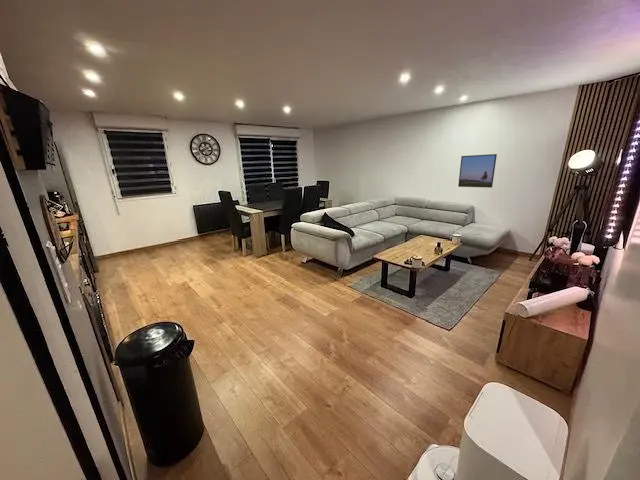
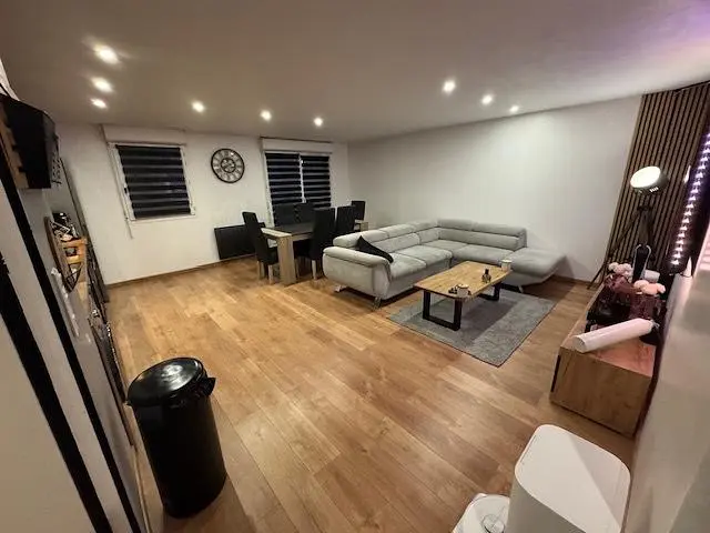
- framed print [457,153,498,189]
